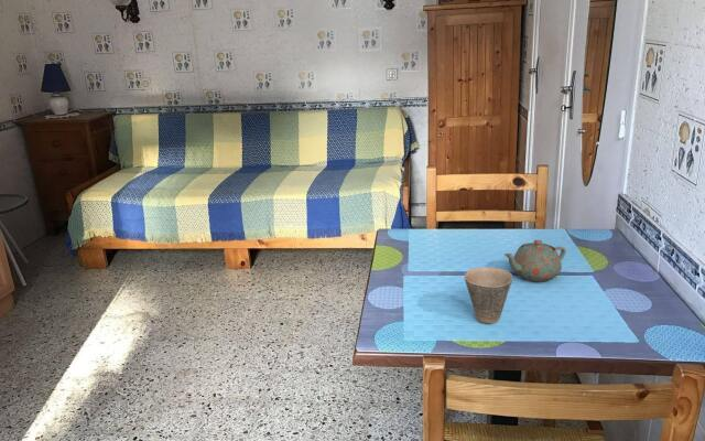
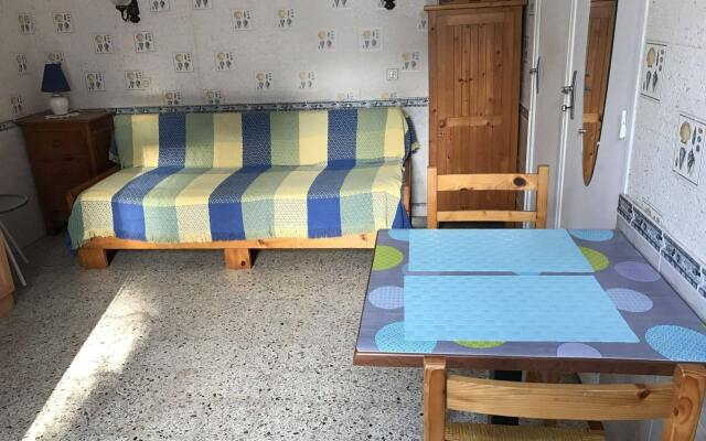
- teapot [503,239,567,282]
- cup [464,266,513,324]
